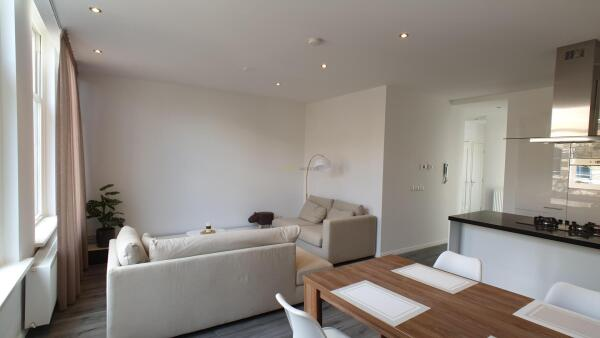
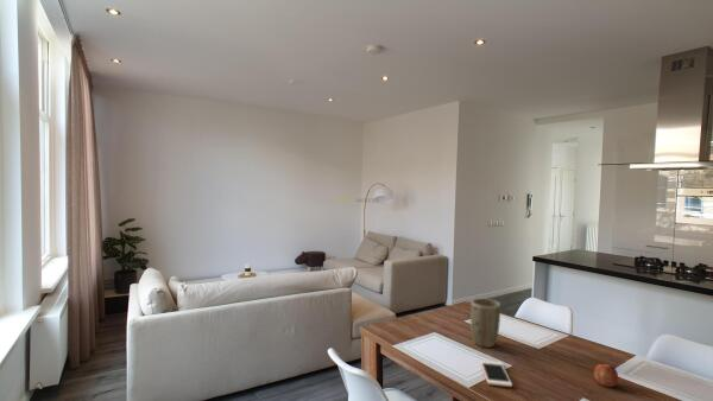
+ plant pot [469,298,501,349]
+ cell phone [479,359,513,388]
+ fruit [593,363,619,388]
